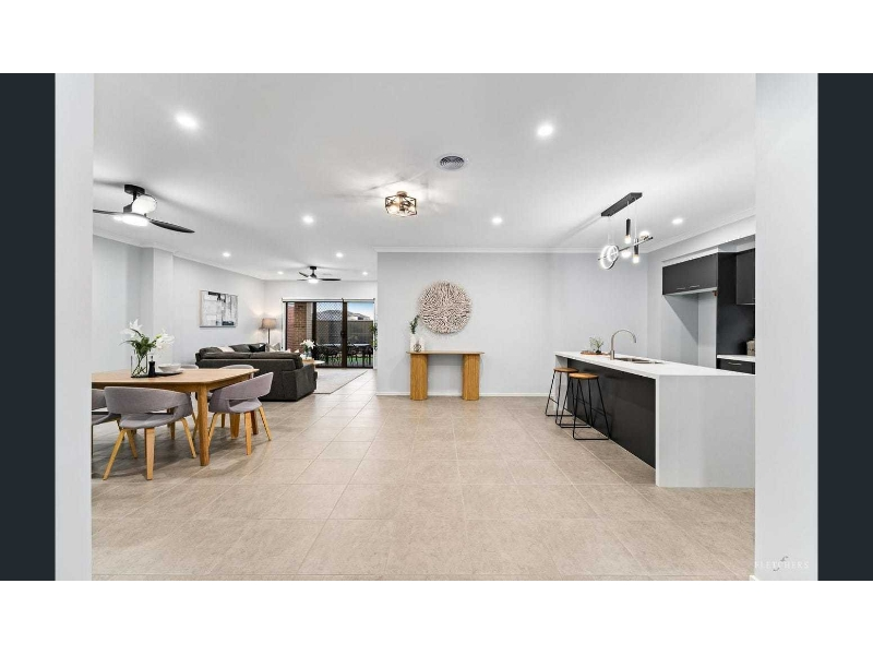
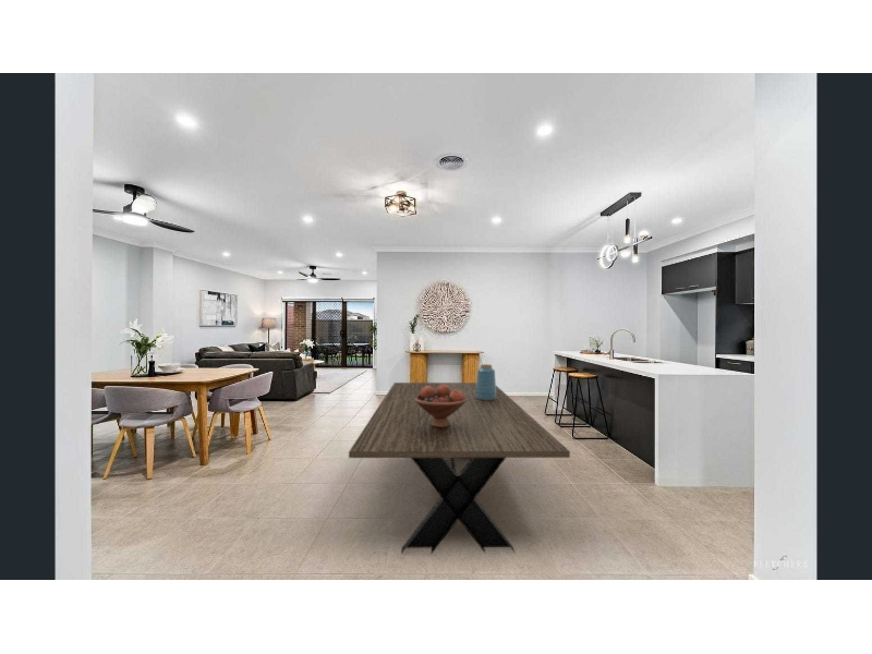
+ fruit bowl [414,385,467,427]
+ vase [475,363,497,400]
+ dining table [348,382,571,555]
